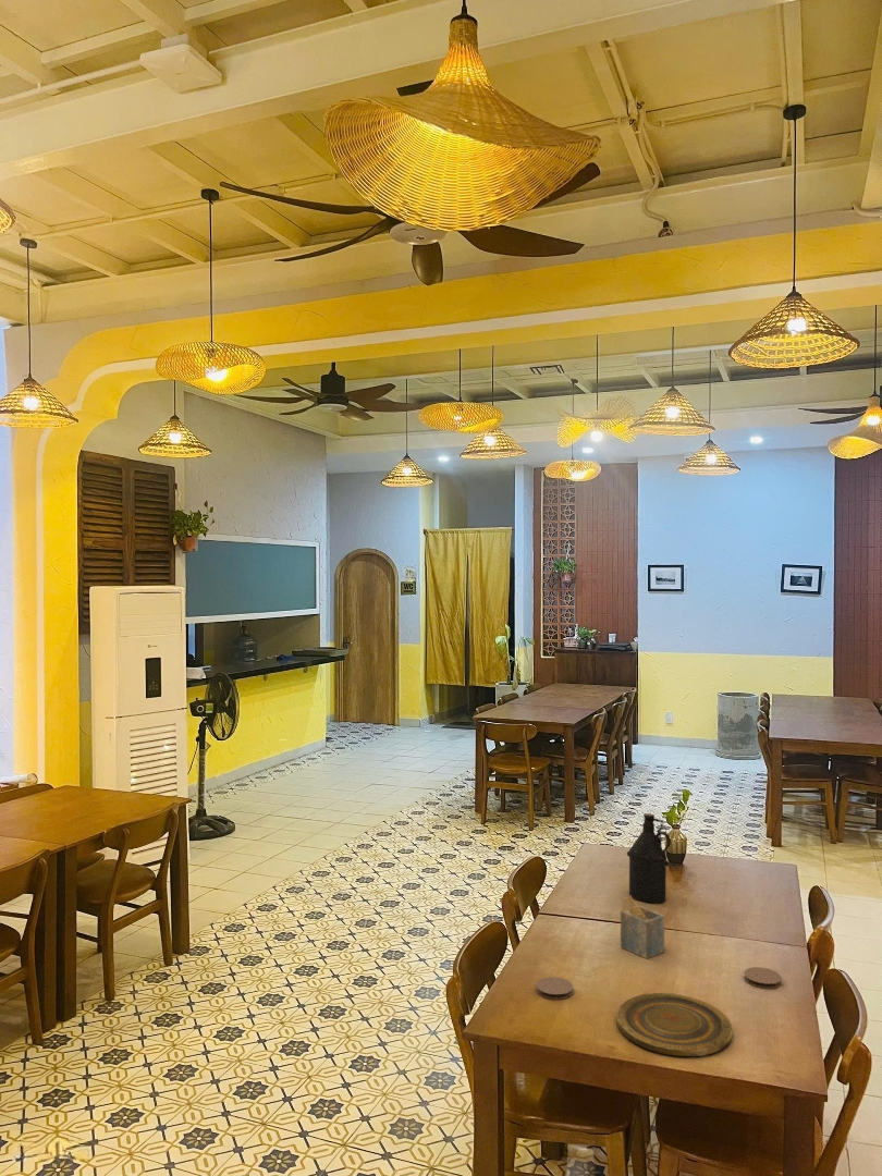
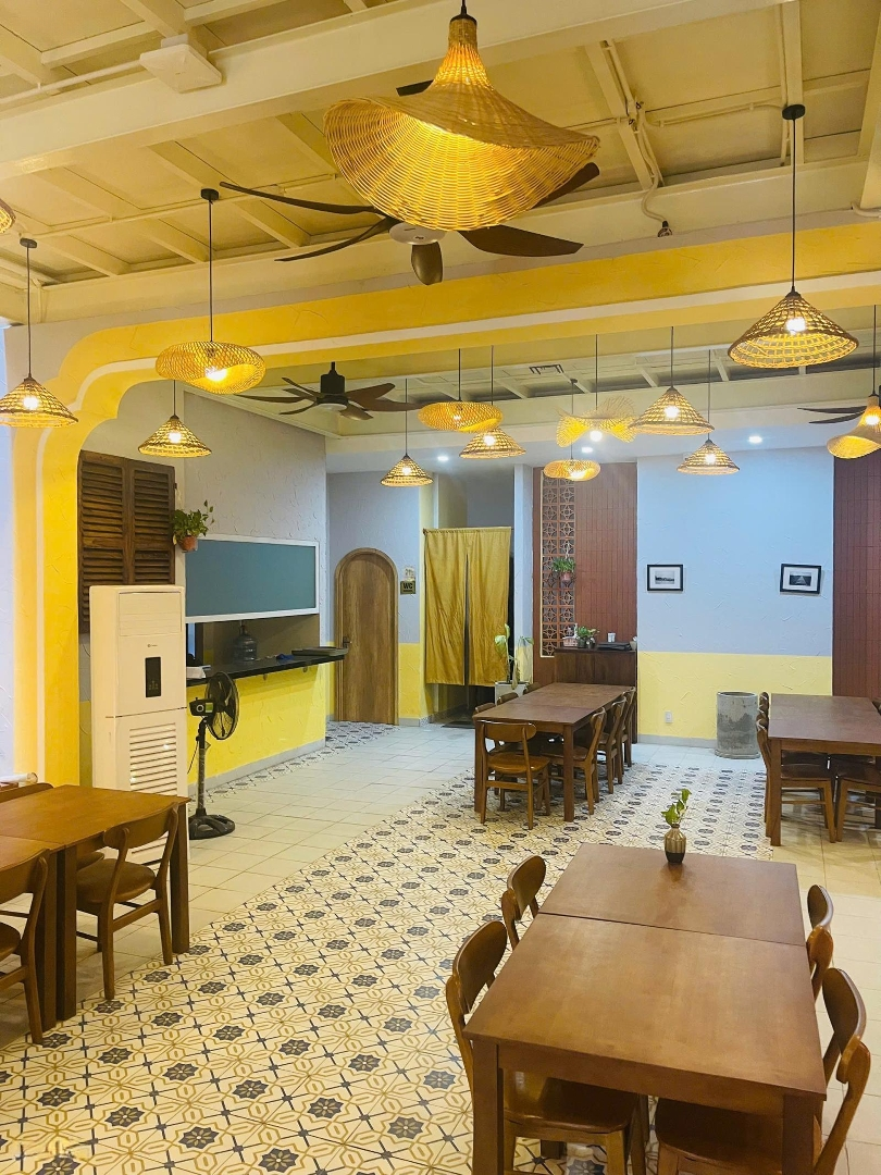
- plate [615,992,733,1057]
- coaster [743,966,783,990]
- napkin holder [620,895,665,960]
- bottle [626,812,672,904]
- coaster [536,976,574,1001]
